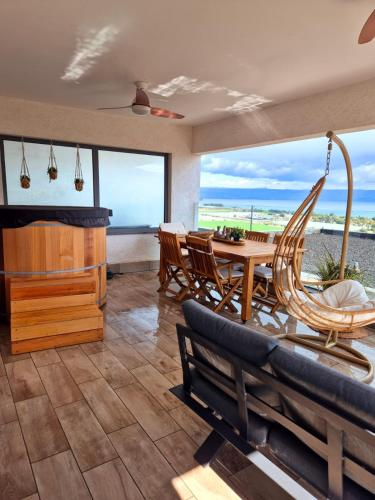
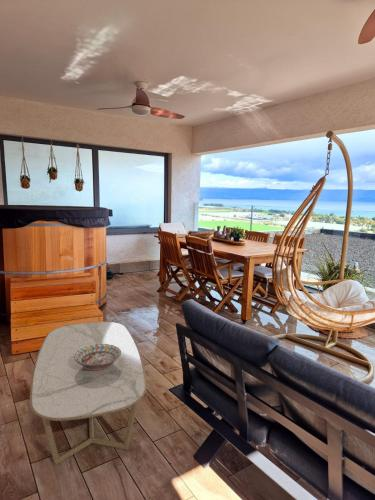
+ coffee table [29,321,148,466]
+ decorative bowl [74,344,121,370]
